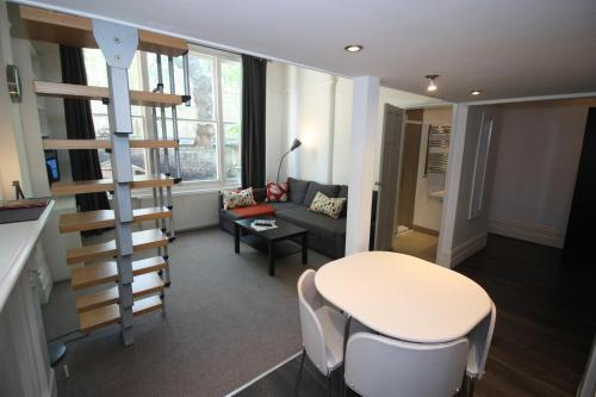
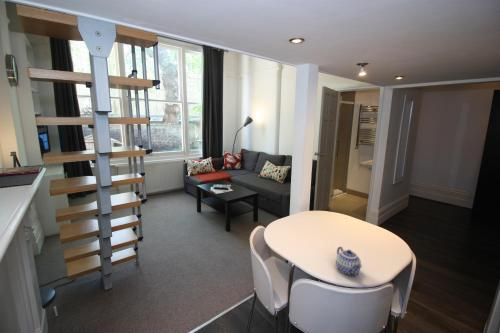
+ teapot [335,246,363,277]
